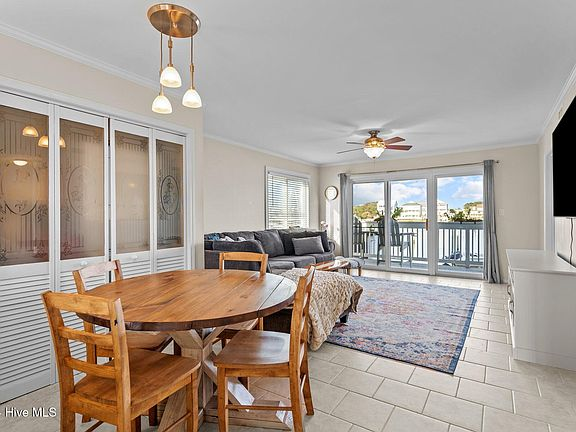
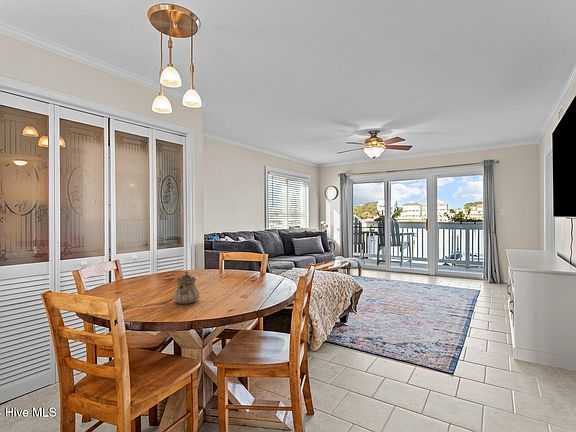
+ teapot [173,270,200,305]
